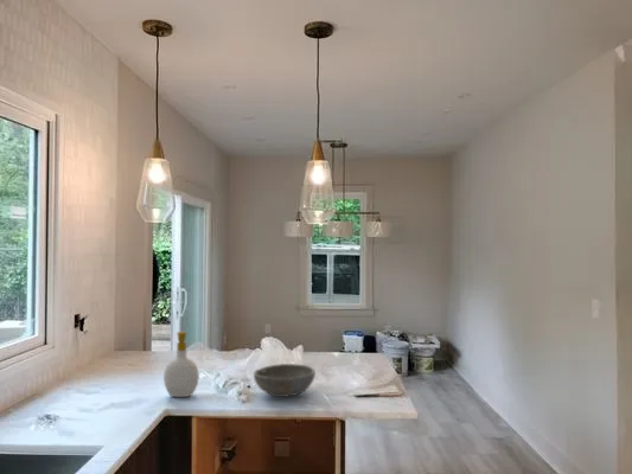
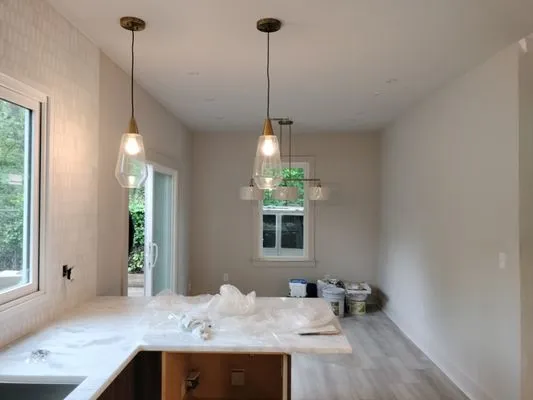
- soap bottle [162,331,200,398]
- bowl [253,363,317,398]
